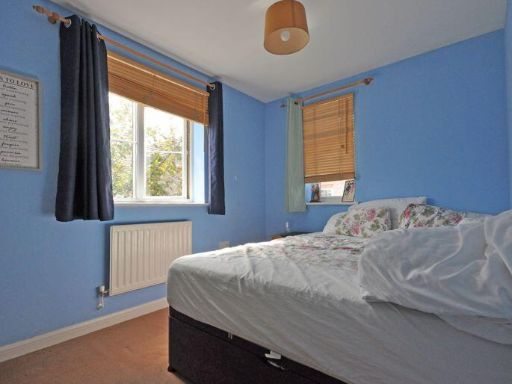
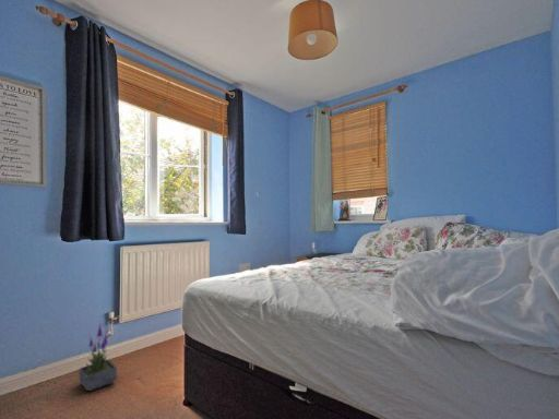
+ potted plant [79,322,118,392]
